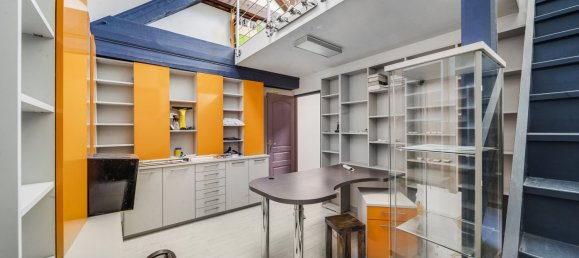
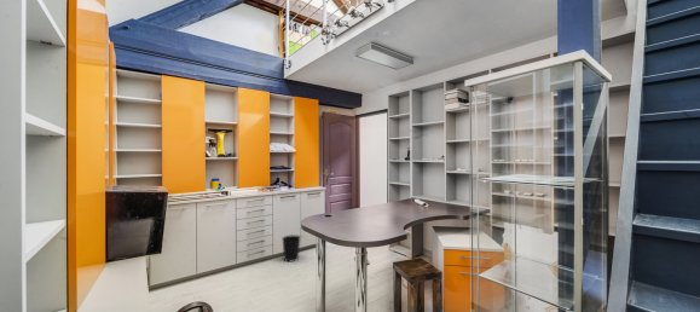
+ wastebasket [280,233,302,262]
